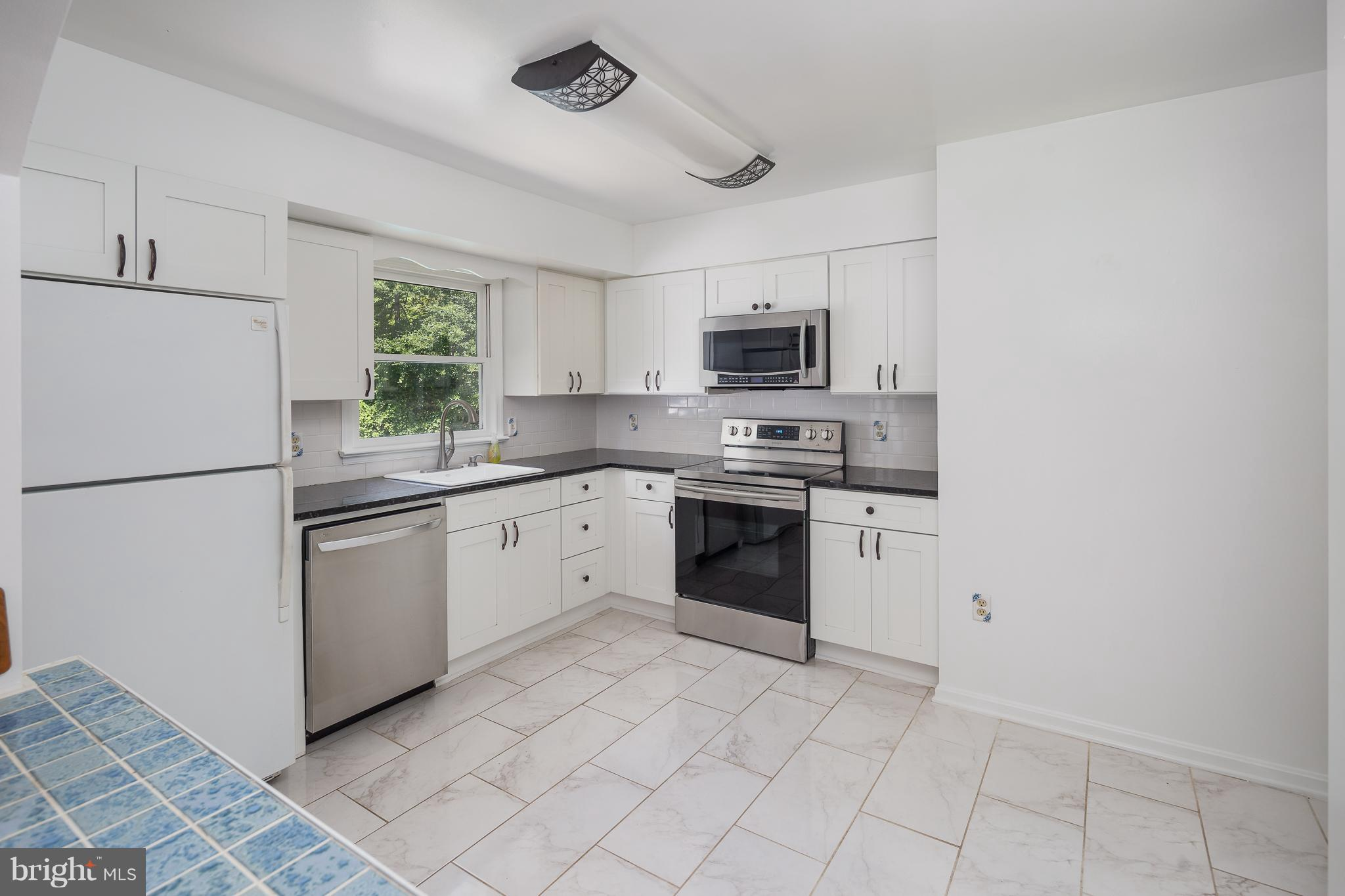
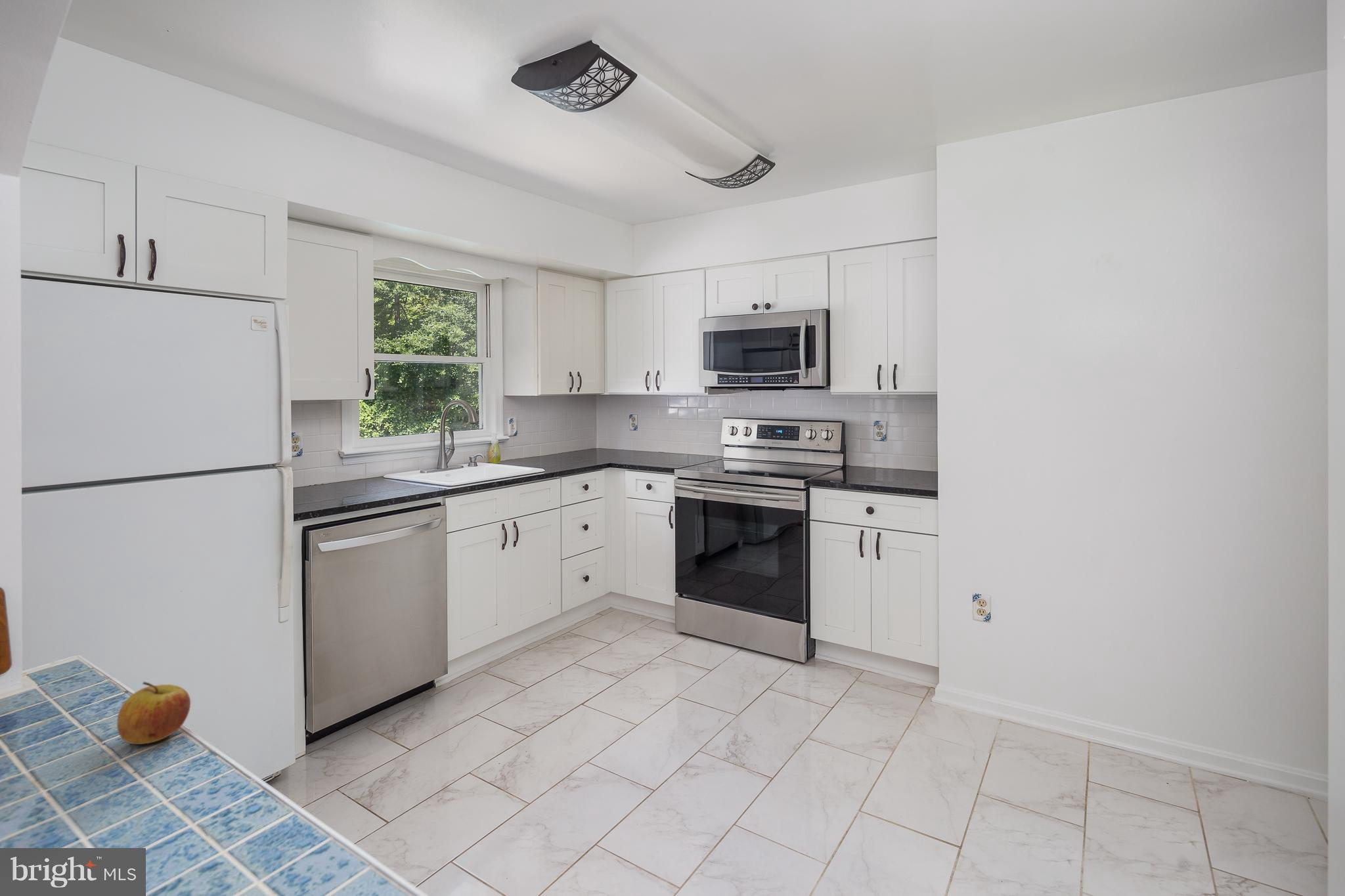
+ apple [116,681,191,745]
